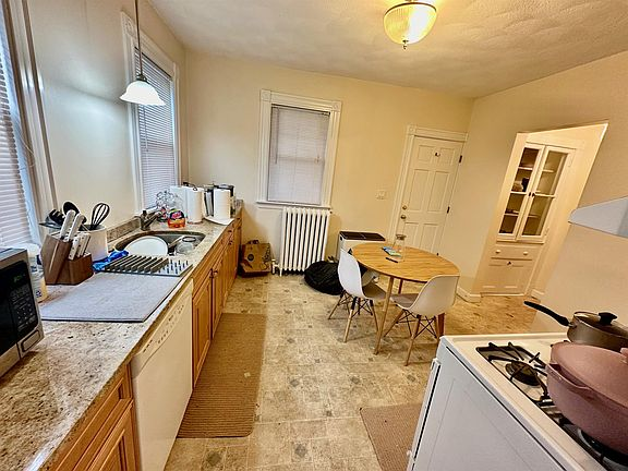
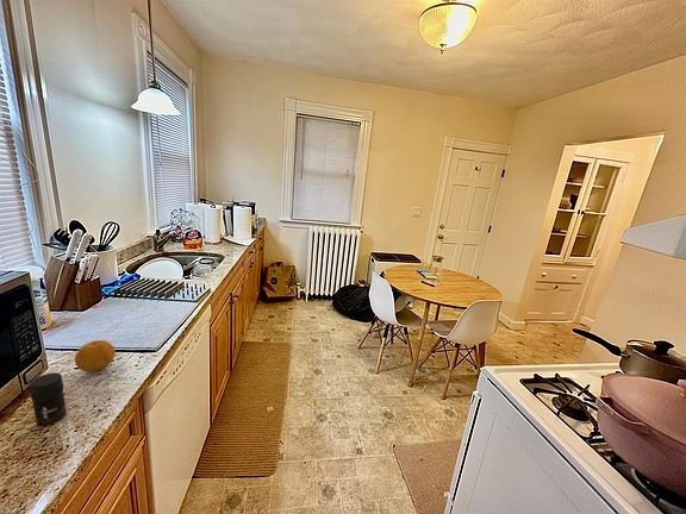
+ fruit [74,339,117,372]
+ jar [29,371,68,427]
